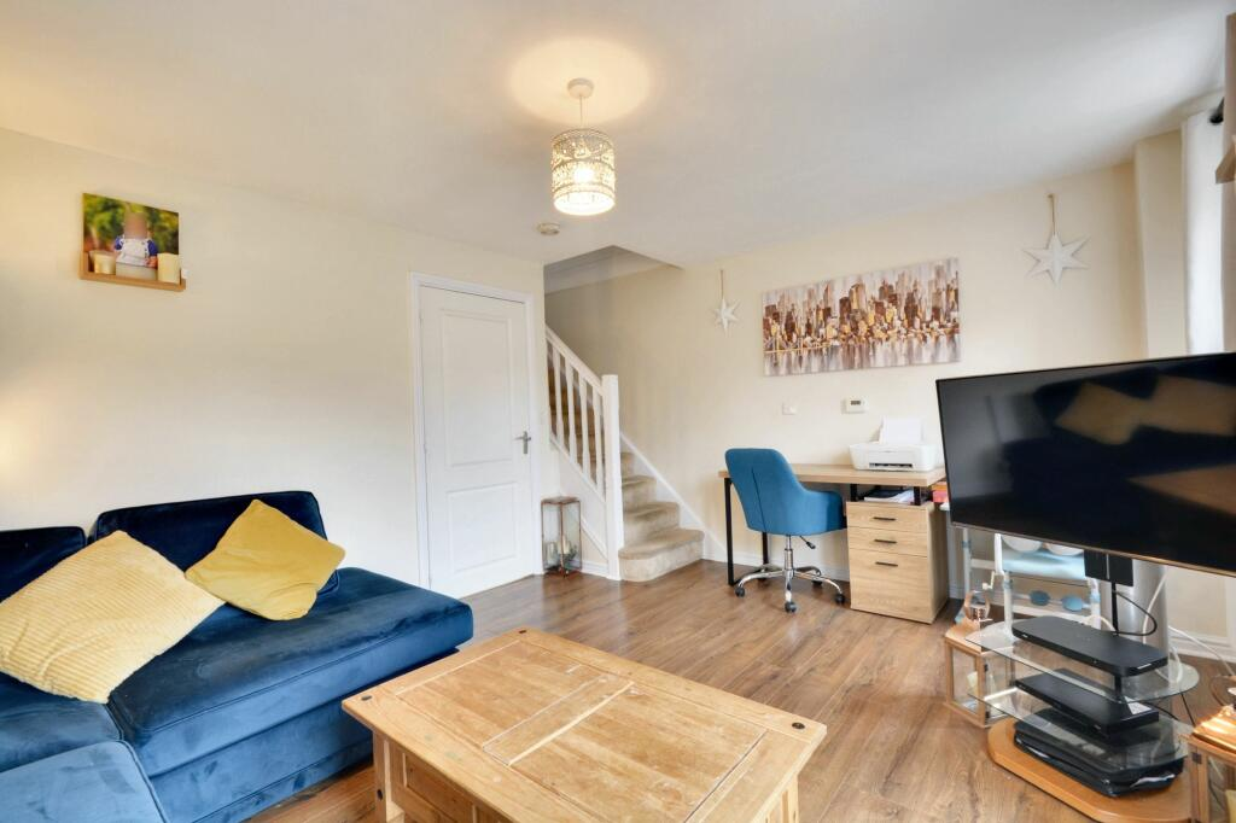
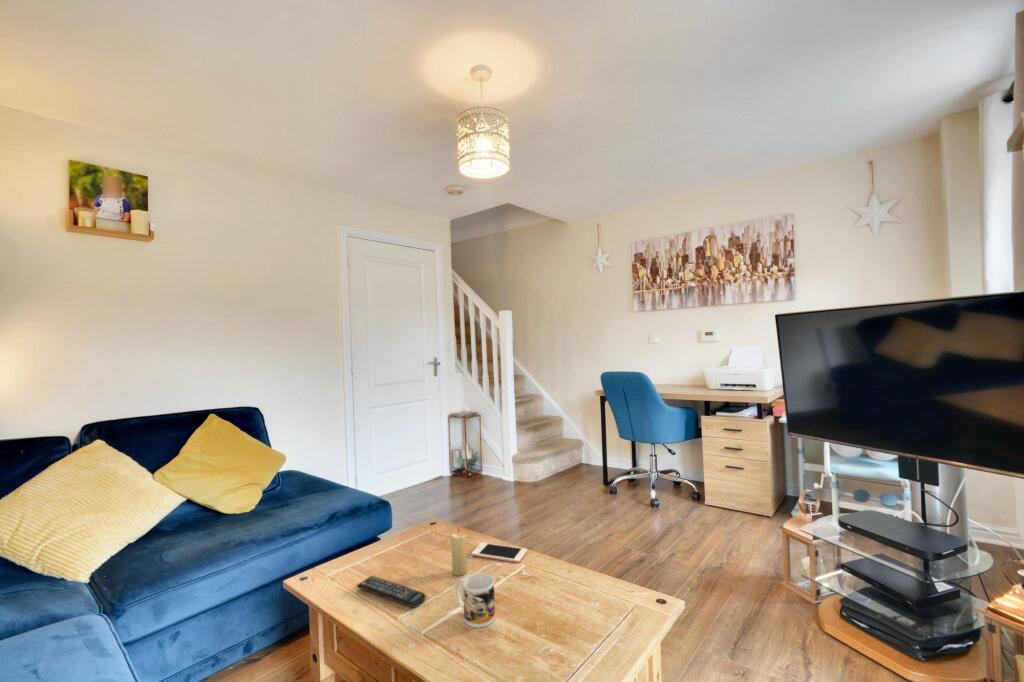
+ mug [455,572,496,629]
+ remote control [356,575,427,609]
+ candle [450,526,468,577]
+ cell phone [471,542,528,564]
